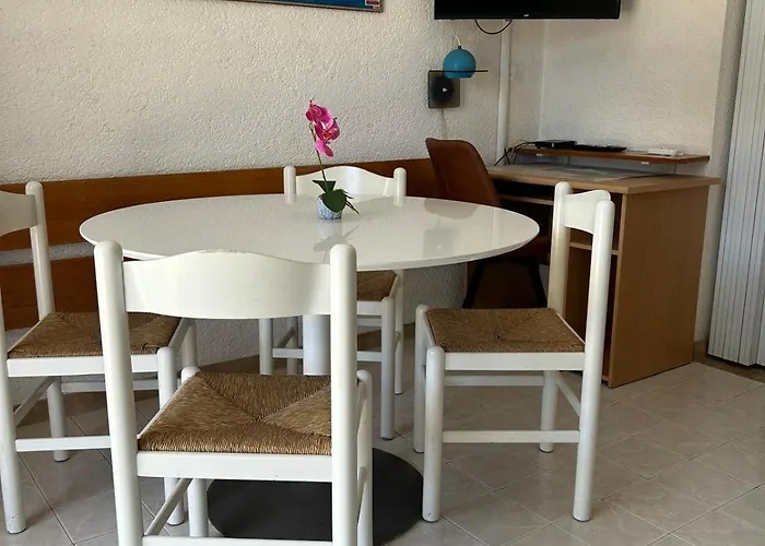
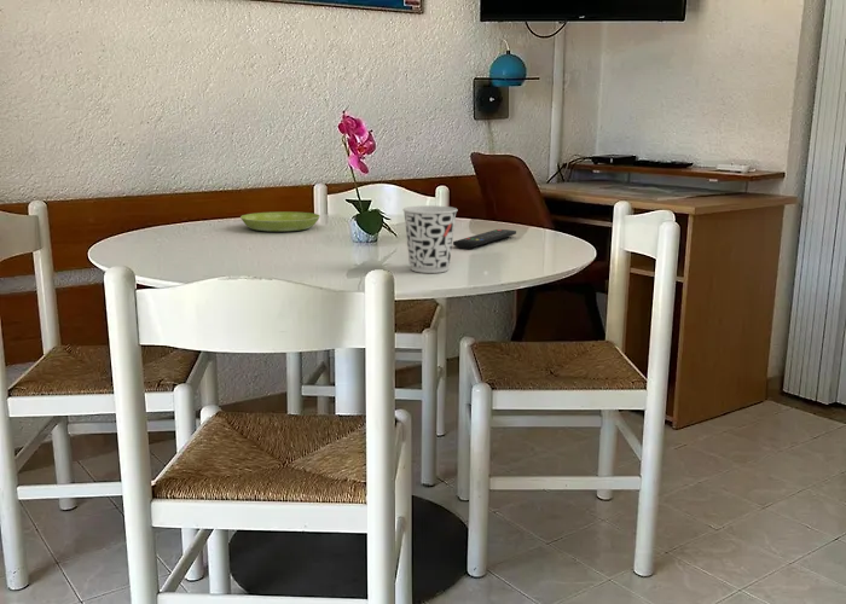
+ cup [401,204,458,274]
+ saucer [239,210,321,232]
+ remote control [452,228,517,250]
